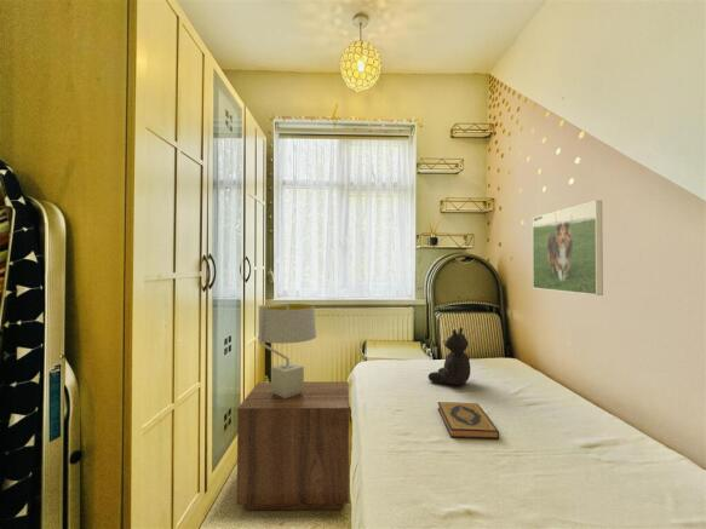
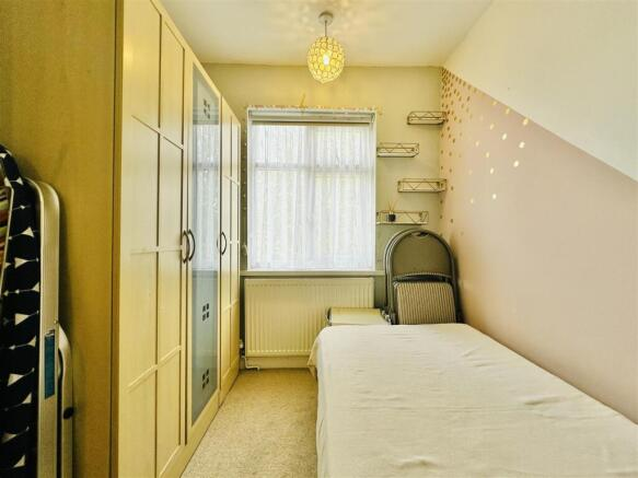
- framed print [532,200,604,297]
- table lamp [257,301,317,398]
- teddy bear [427,326,471,386]
- nightstand [236,380,350,511]
- hardback book [437,401,500,439]
